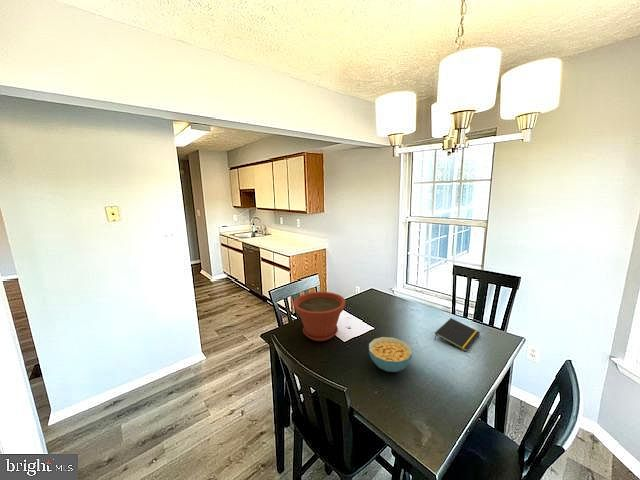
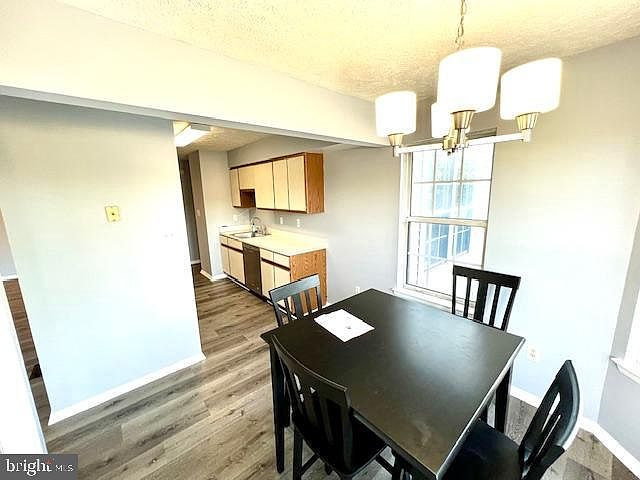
- cereal bowl [368,336,413,373]
- plant pot [292,291,347,342]
- notepad [434,317,481,352]
